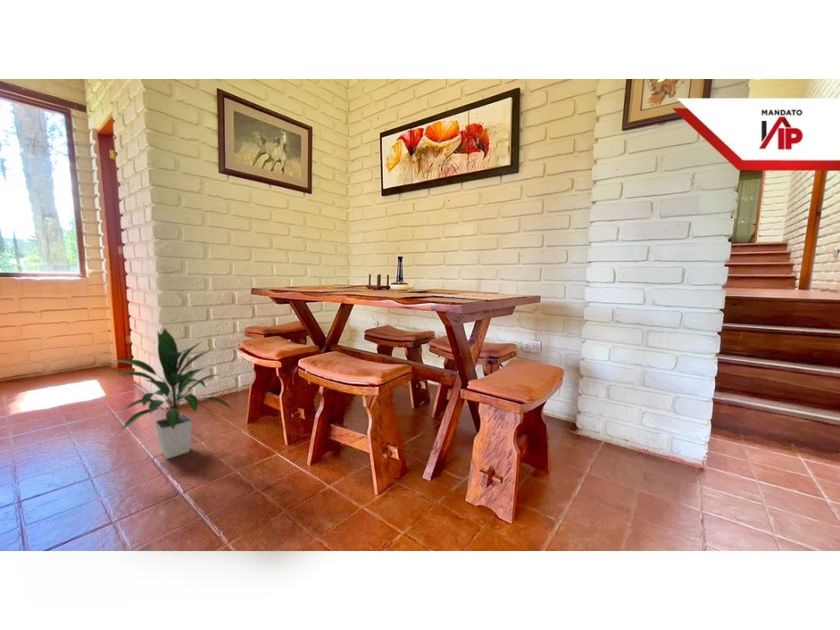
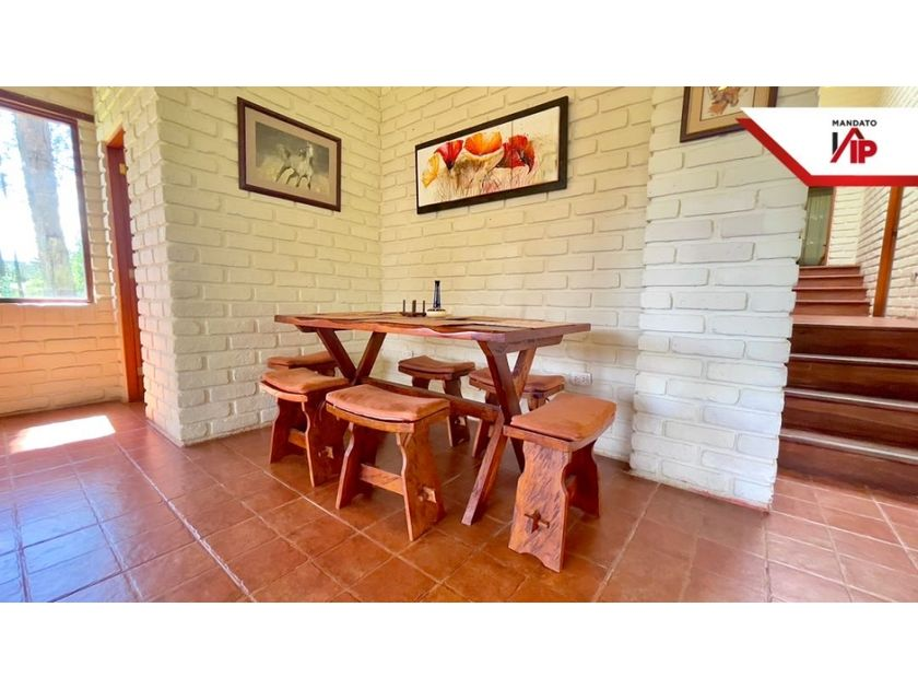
- indoor plant [109,327,234,460]
